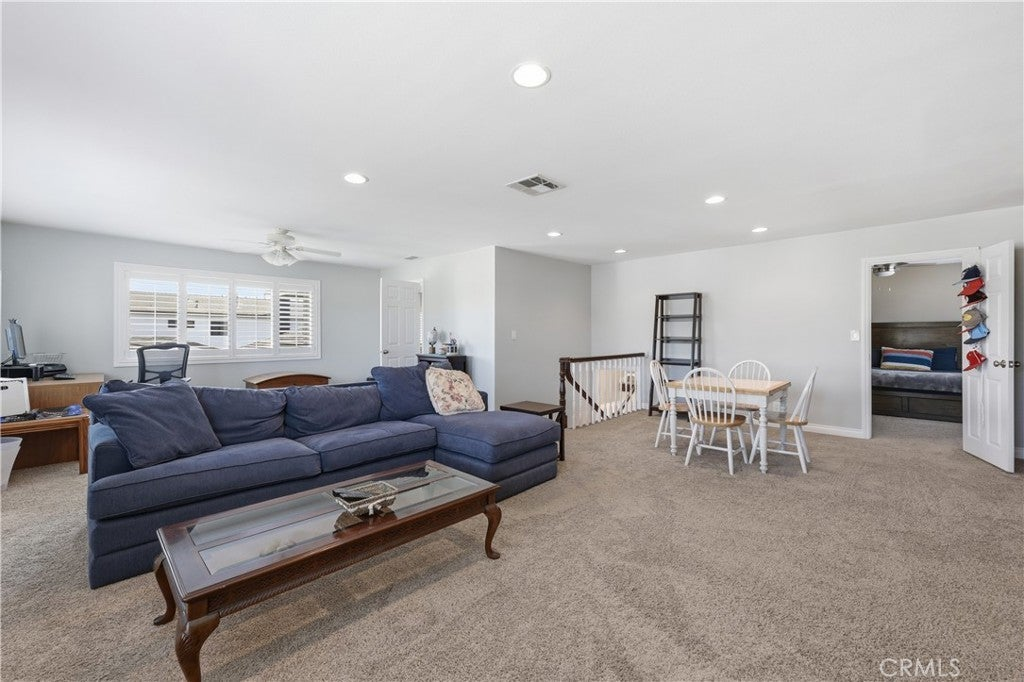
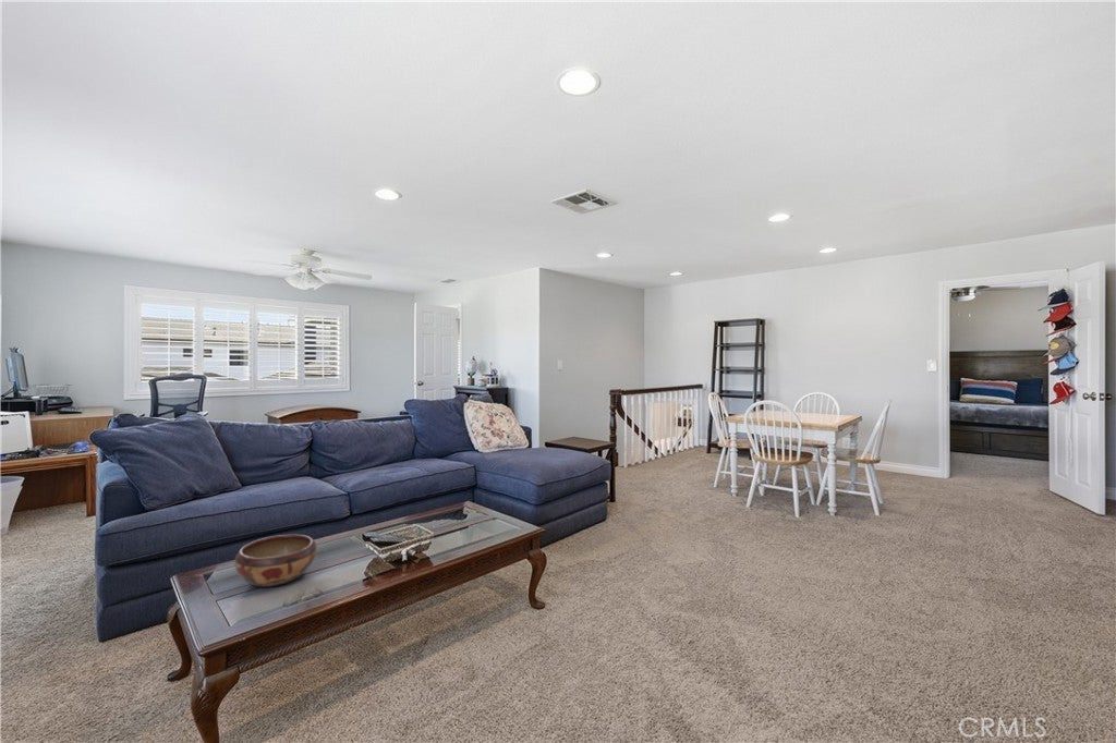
+ decorative bowl [233,534,318,588]
